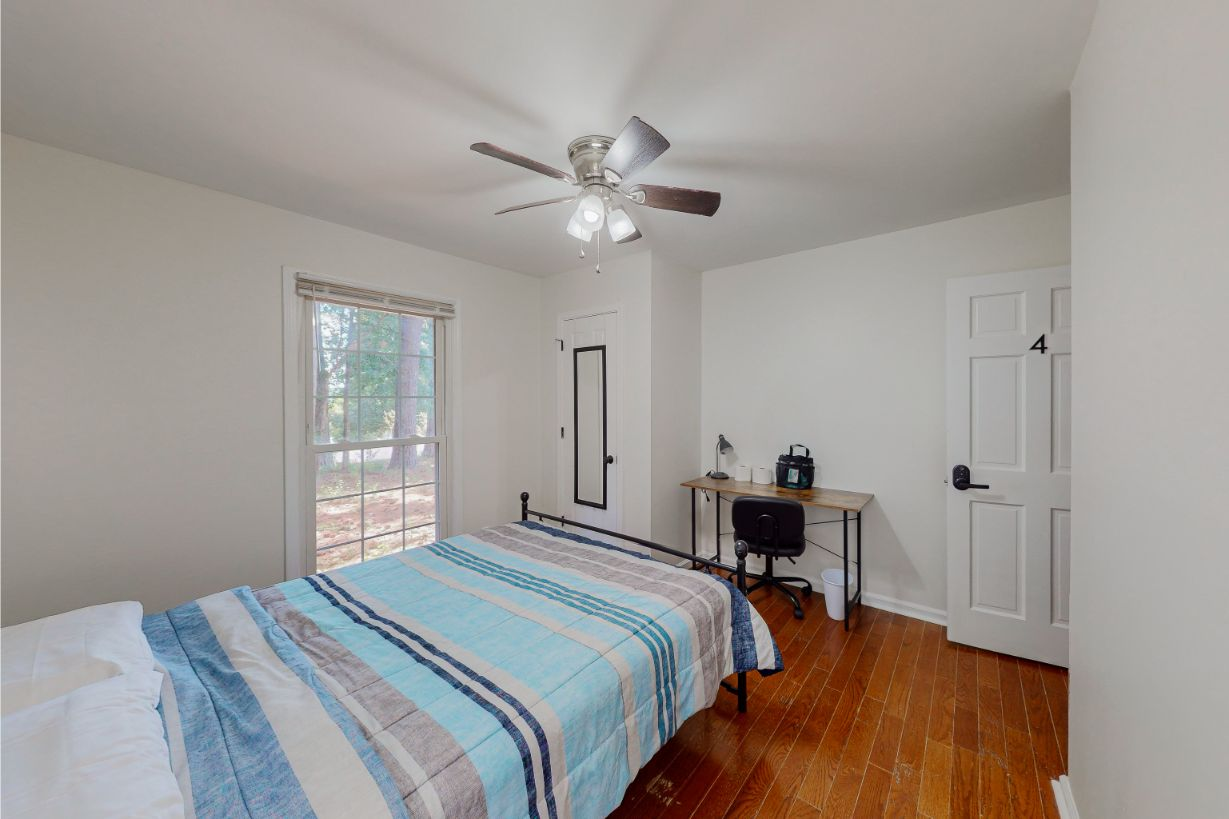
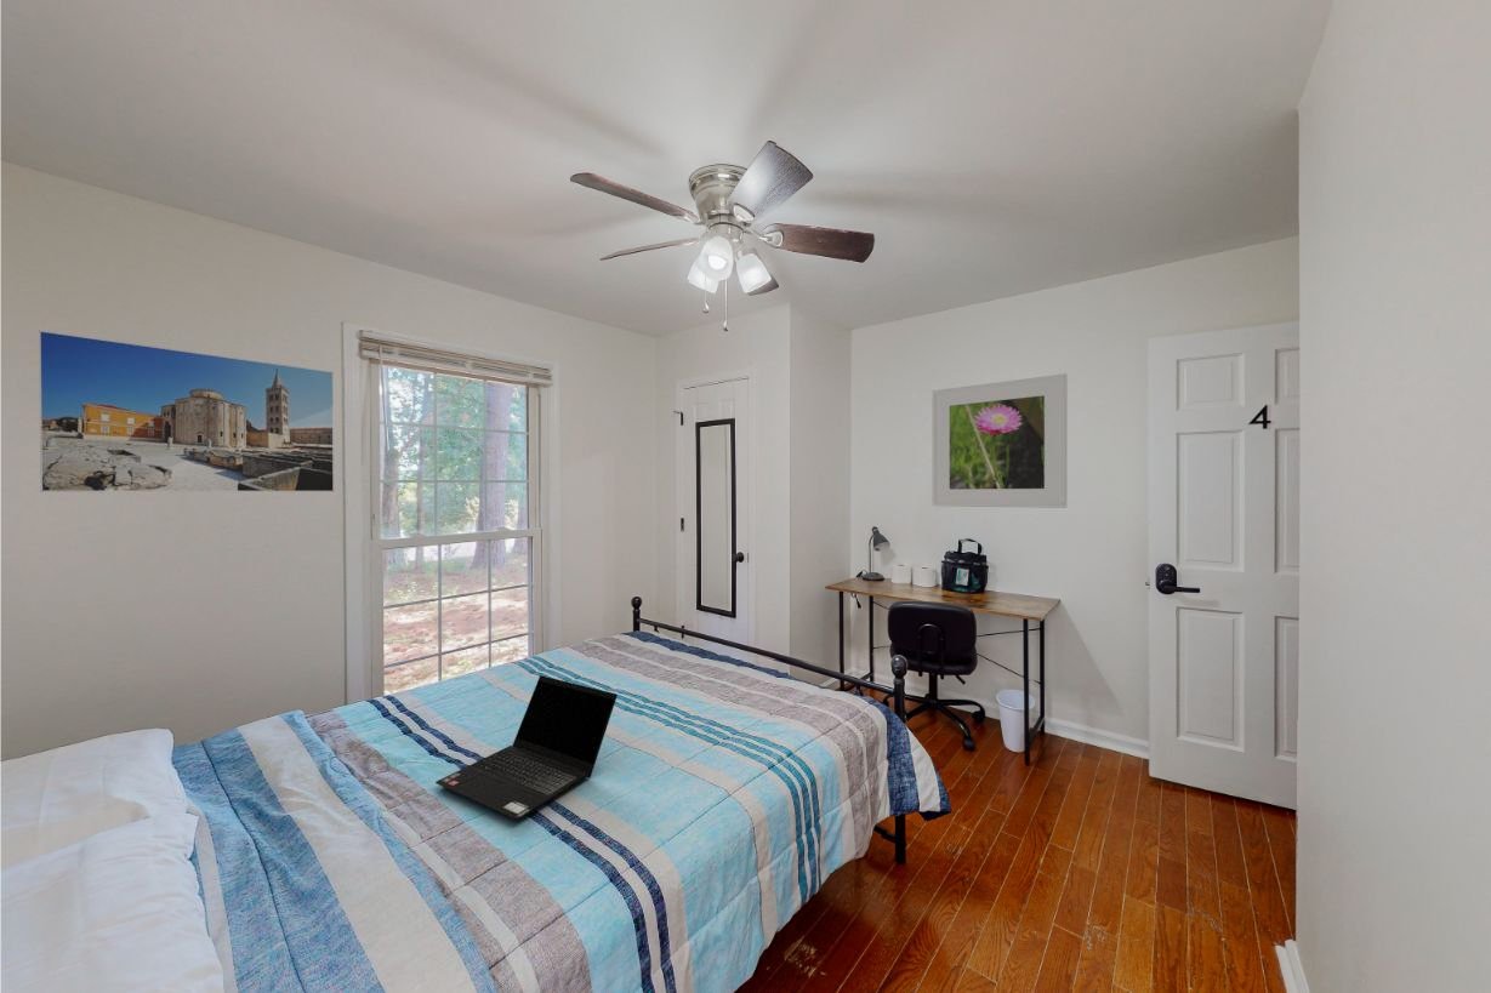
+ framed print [931,372,1069,509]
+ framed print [38,329,335,493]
+ laptop computer [434,674,619,821]
